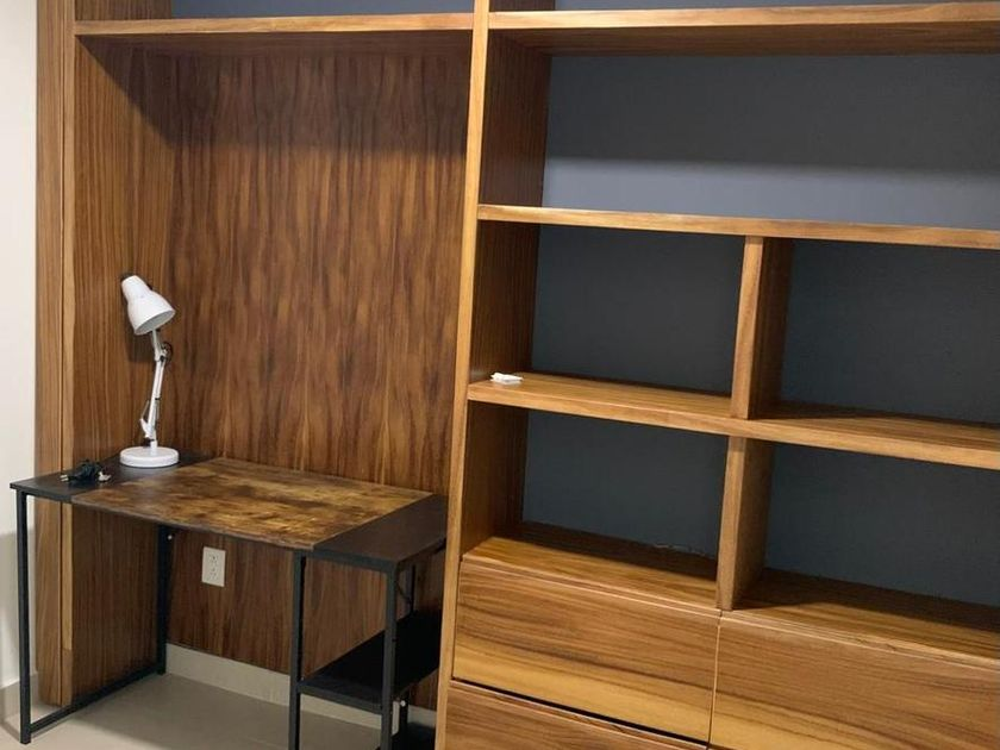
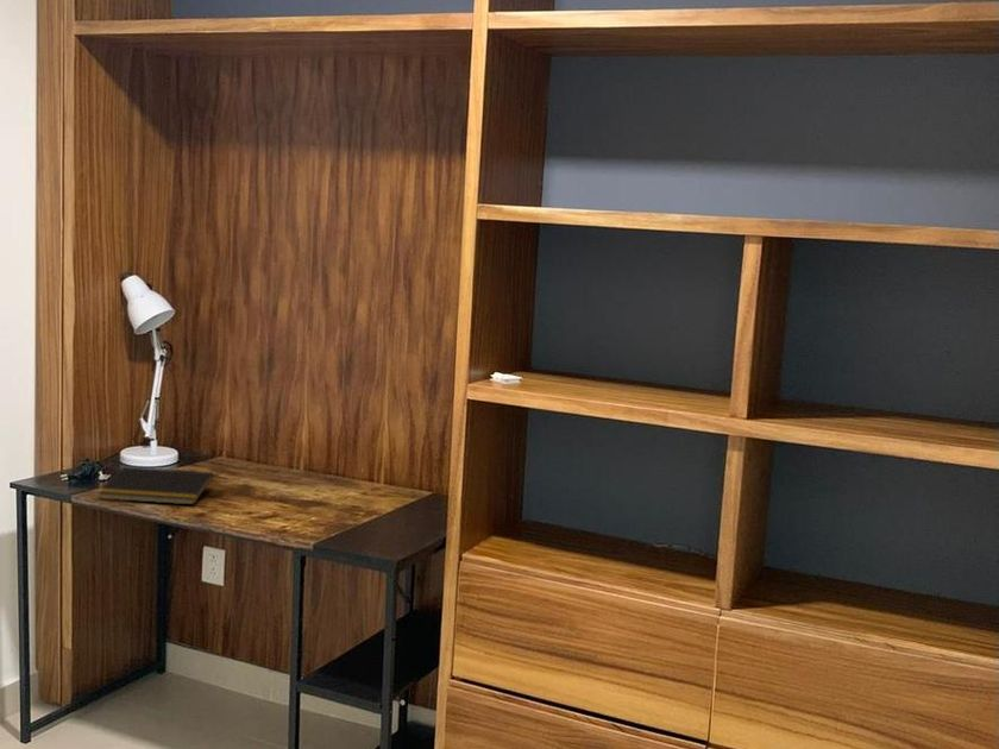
+ notepad [98,466,215,506]
